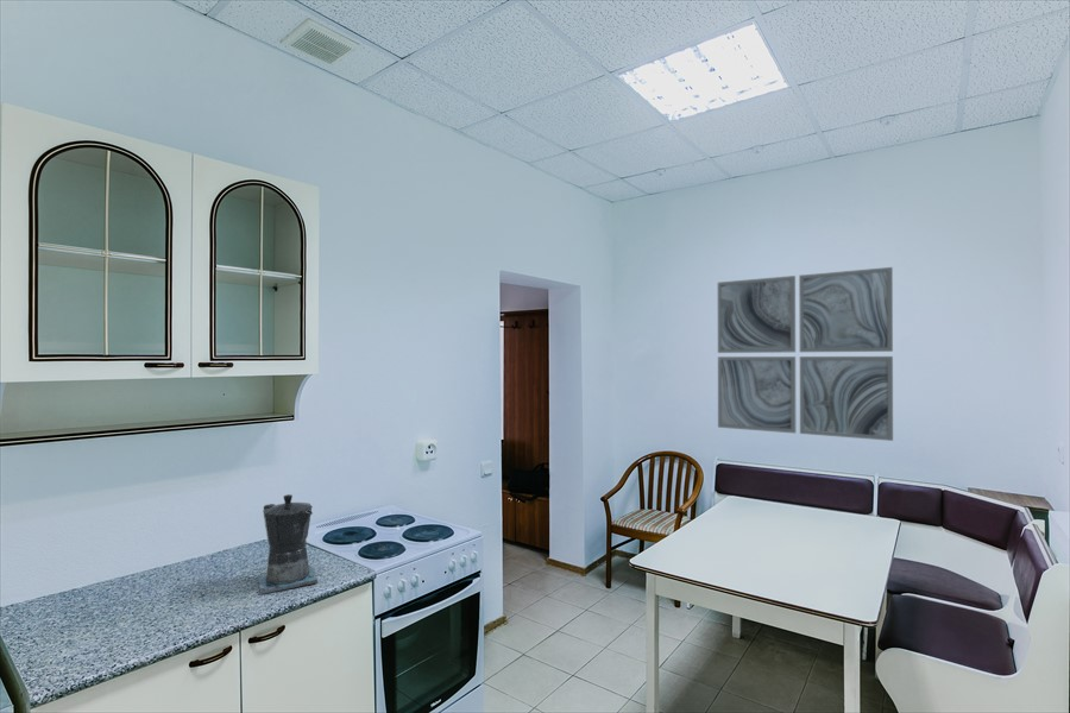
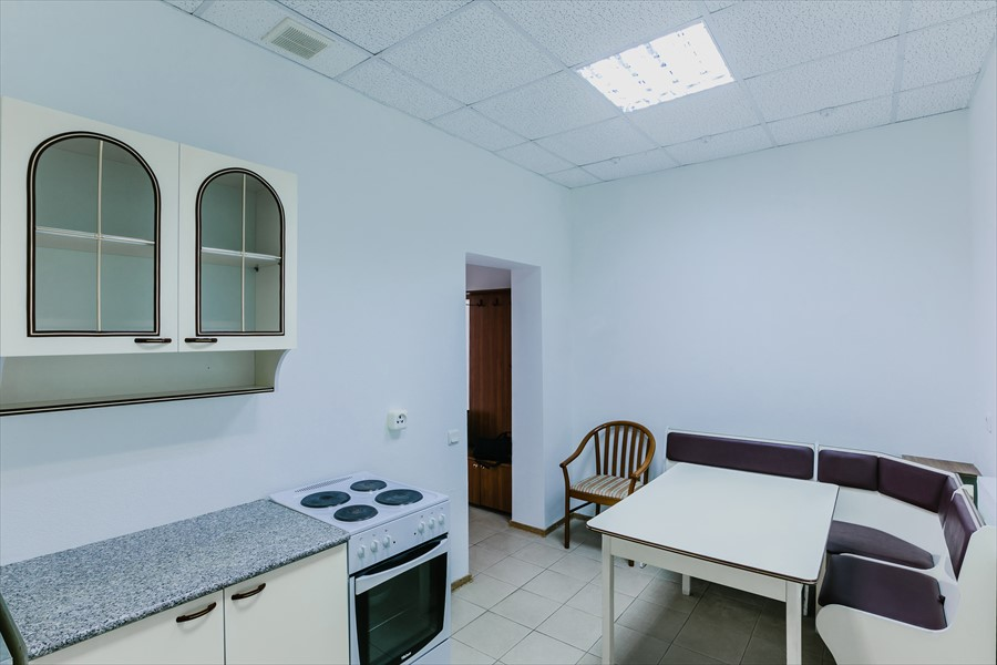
- wall art [717,266,894,442]
- coffee maker [257,493,319,595]
